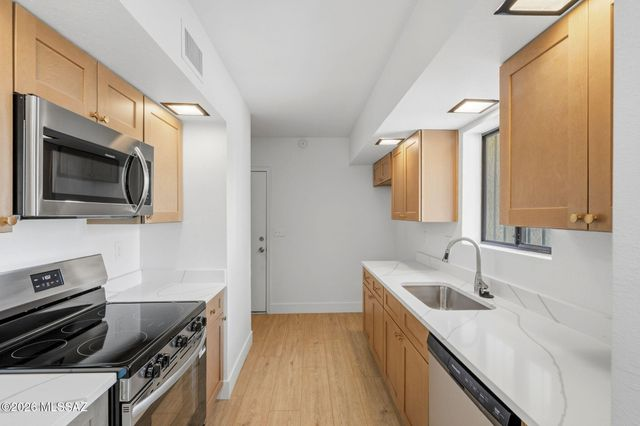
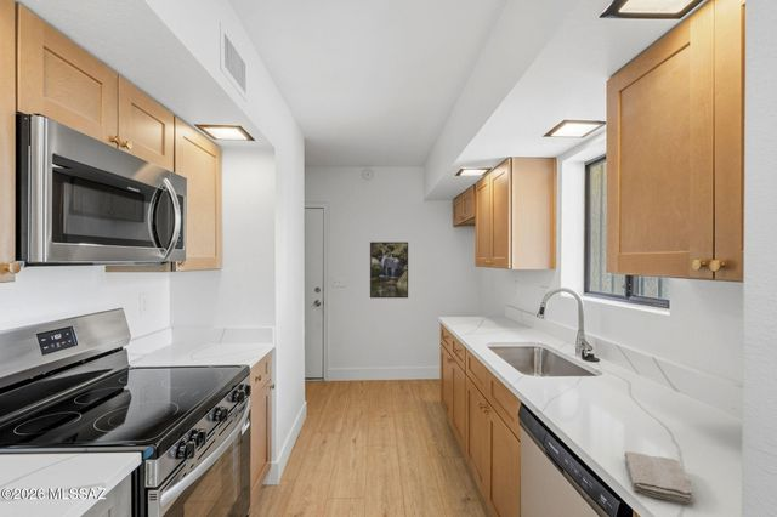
+ washcloth [623,450,694,505]
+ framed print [369,240,409,299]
